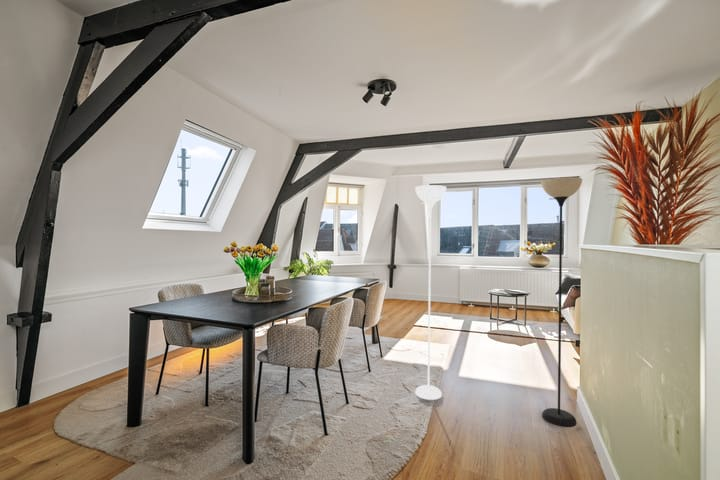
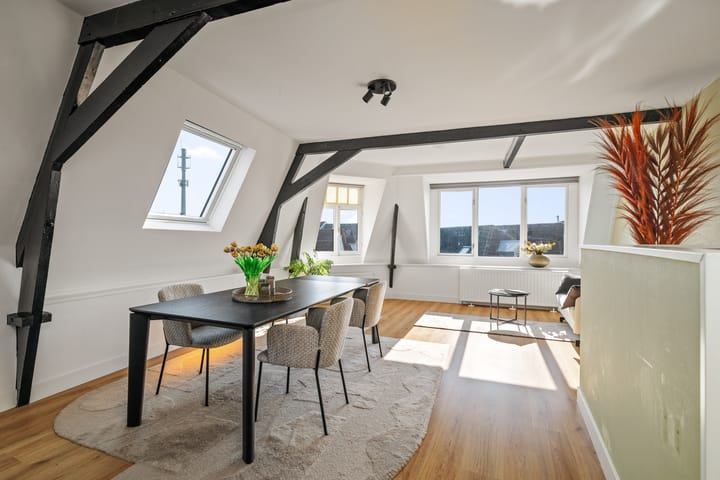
- floor lamp [414,176,583,428]
